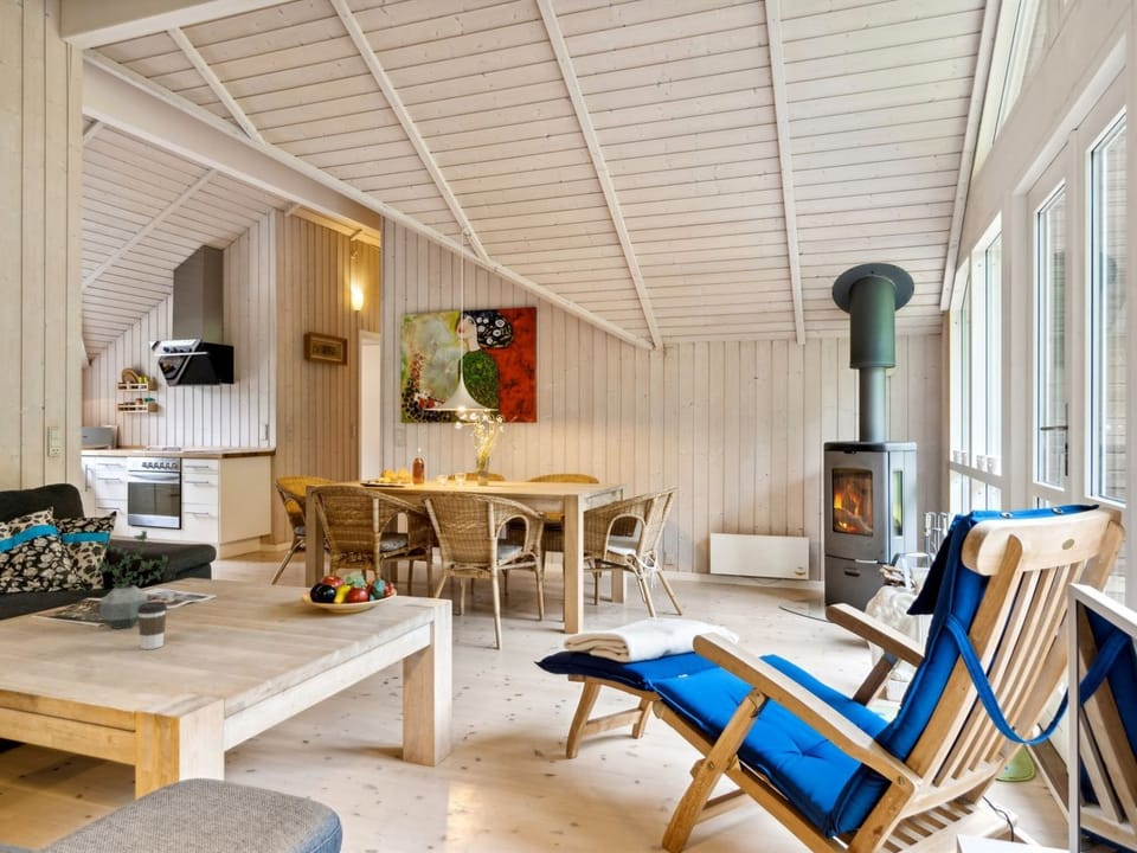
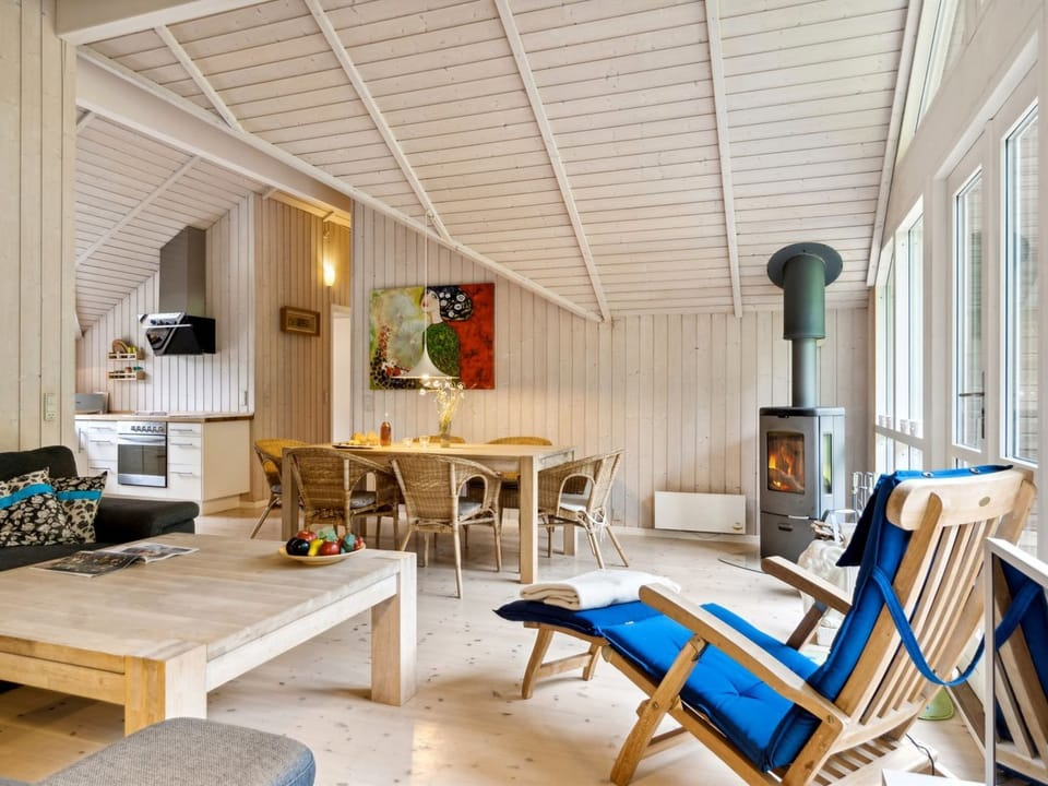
- potted plant [95,528,169,630]
- coffee cup [137,601,168,650]
